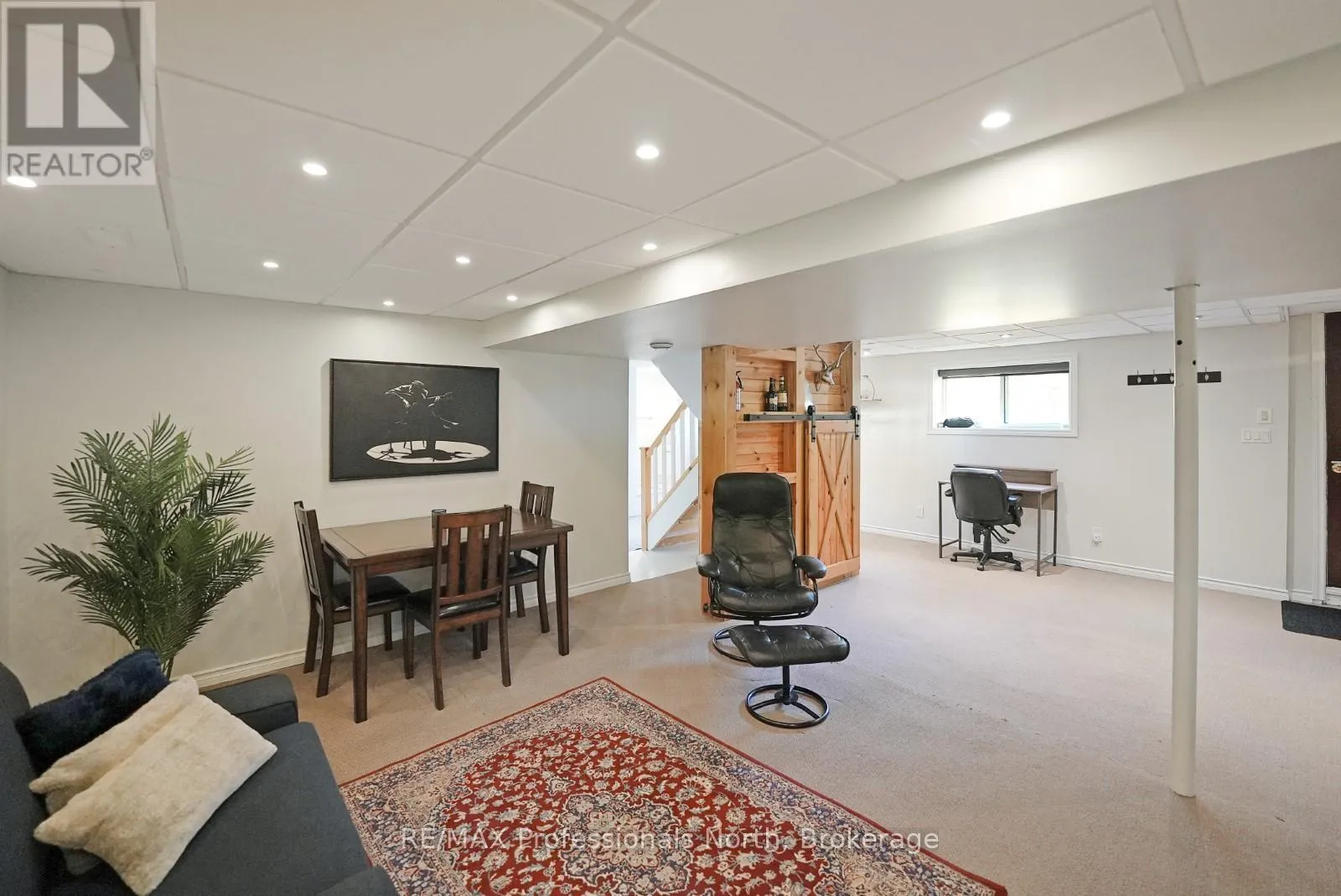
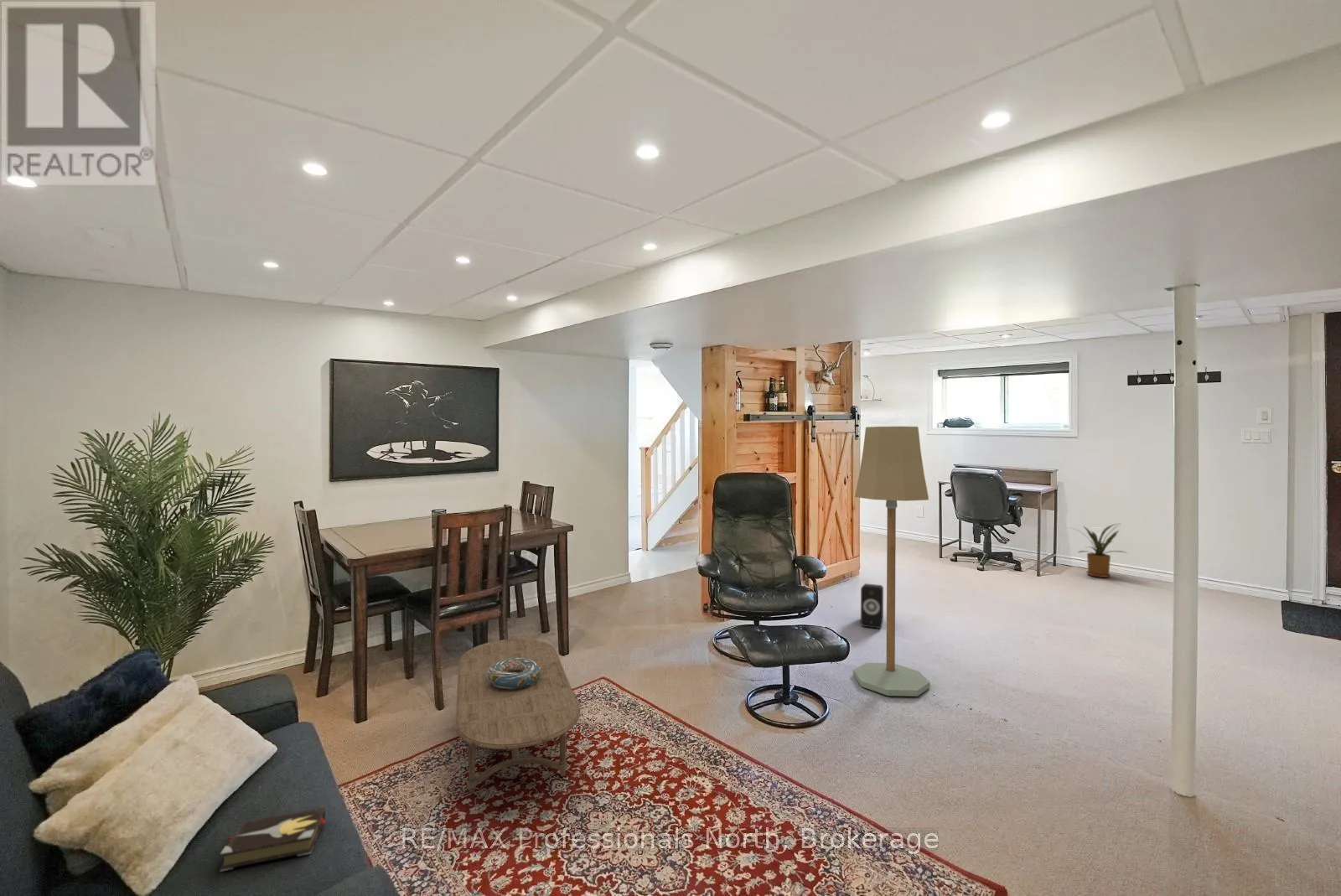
+ hardback book [219,806,326,873]
+ decorative bowl [488,658,541,690]
+ coffee table [455,638,581,795]
+ house plant [1067,523,1128,578]
+ floor lamp [852,426,930,697]
+ speaker [860,583,884,629]
